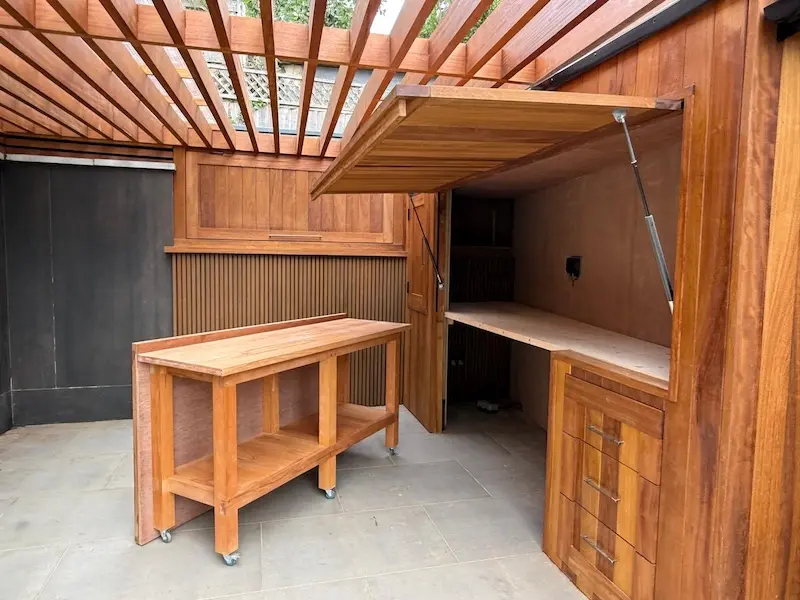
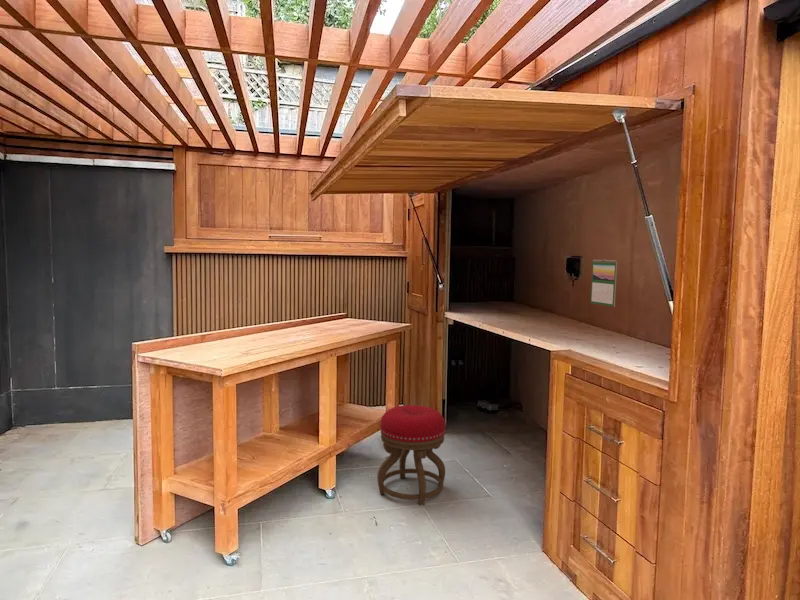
+ stool [376,404,446,506]
+ calendar [590,258,618,308]
